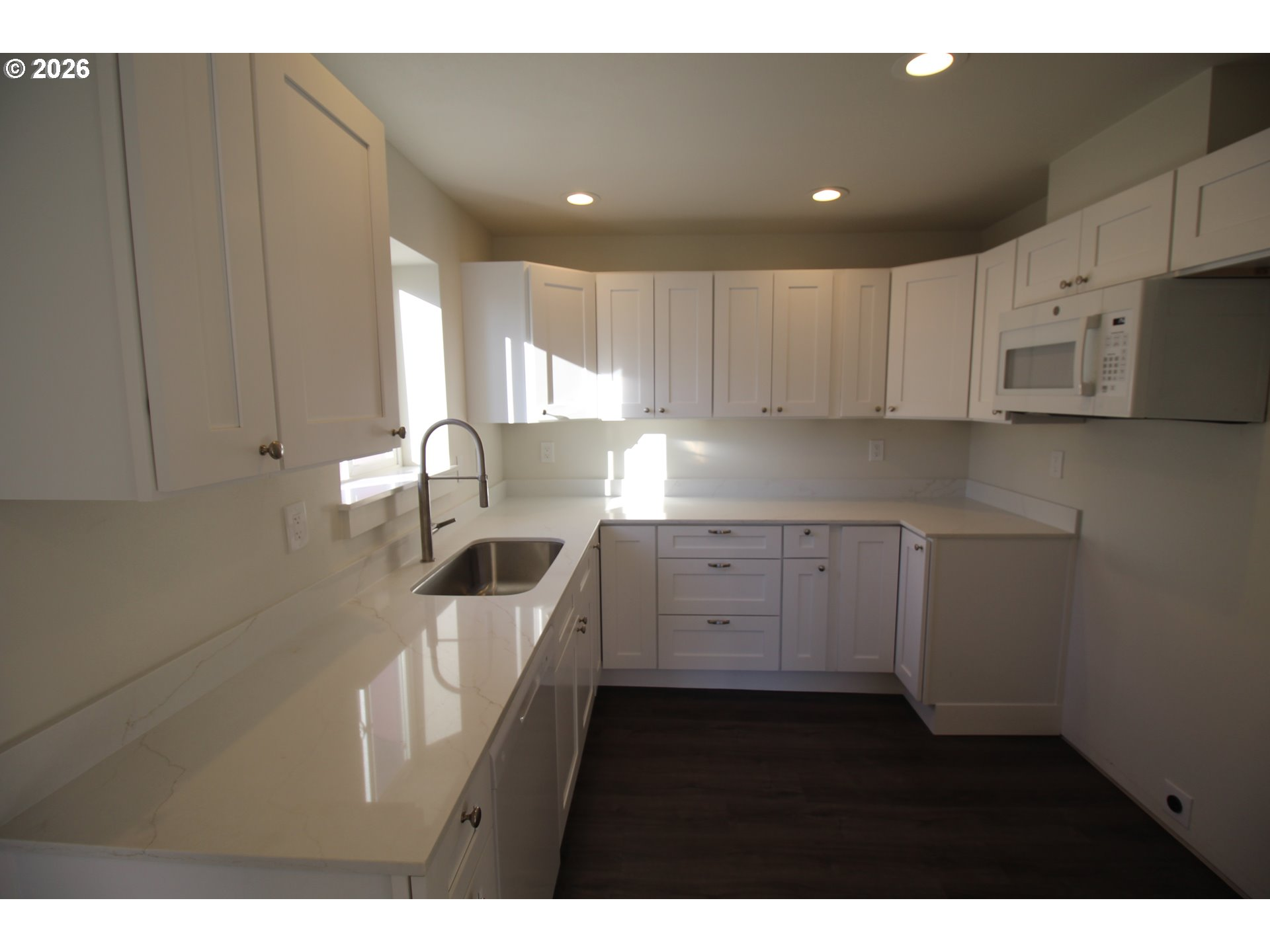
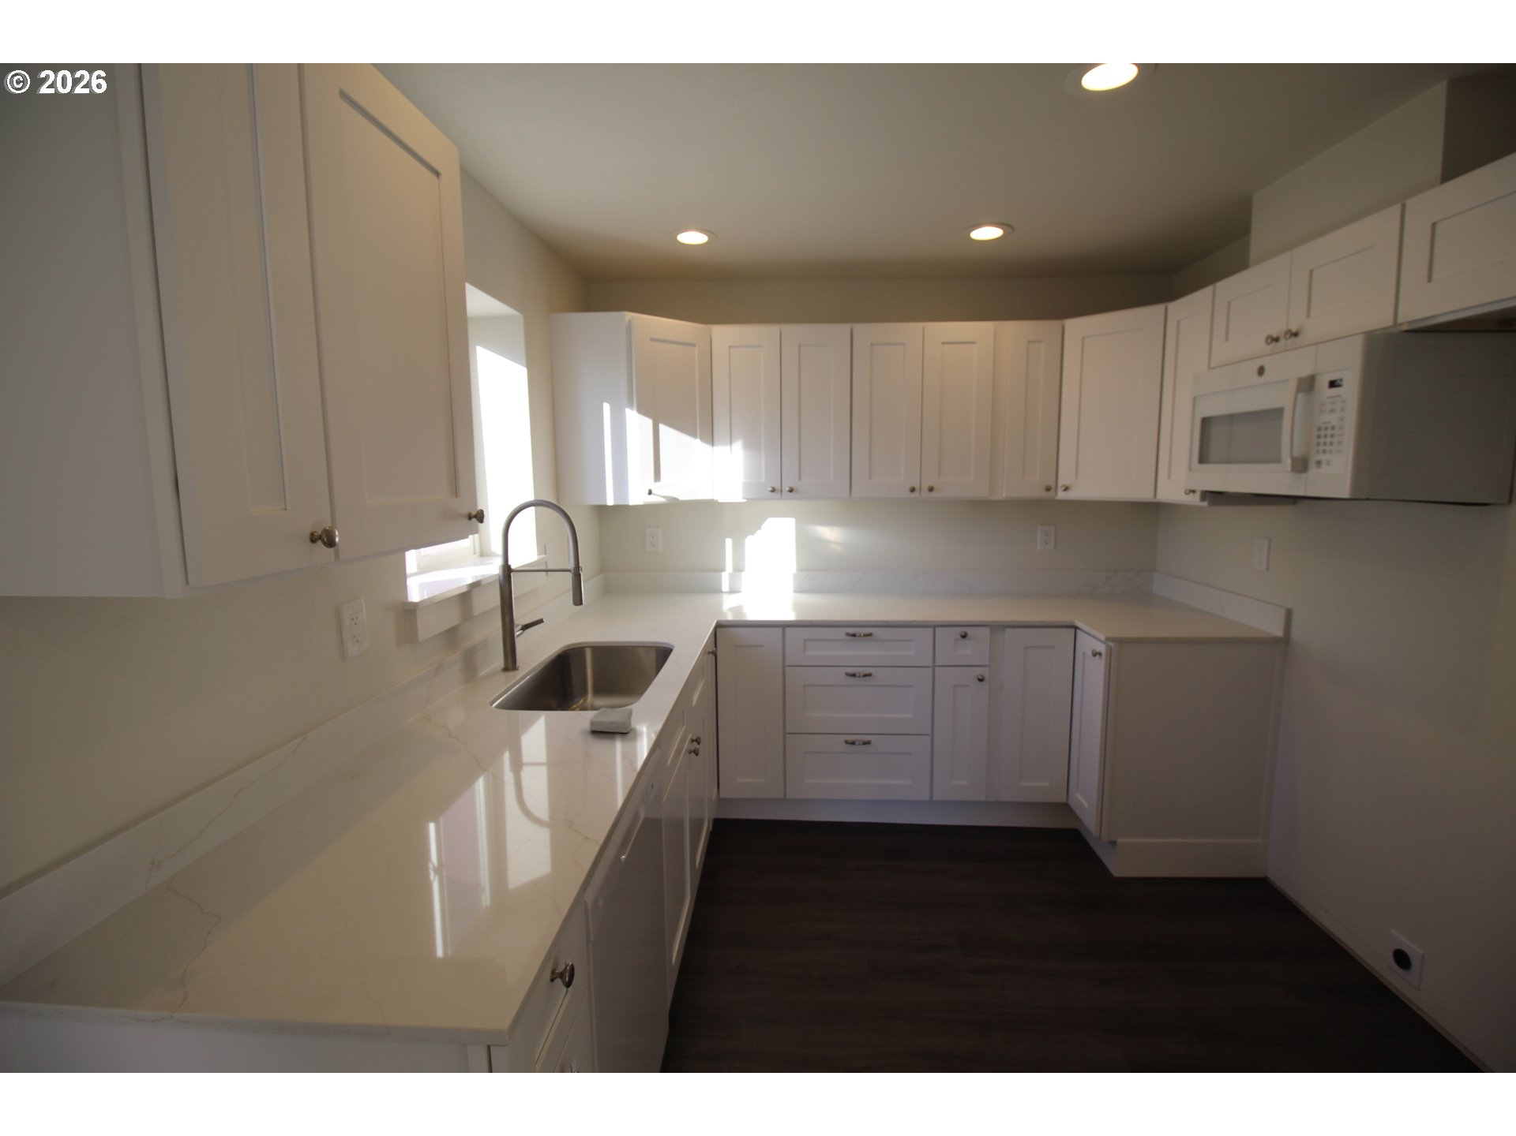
+ soap bar [588,706,633,734]
